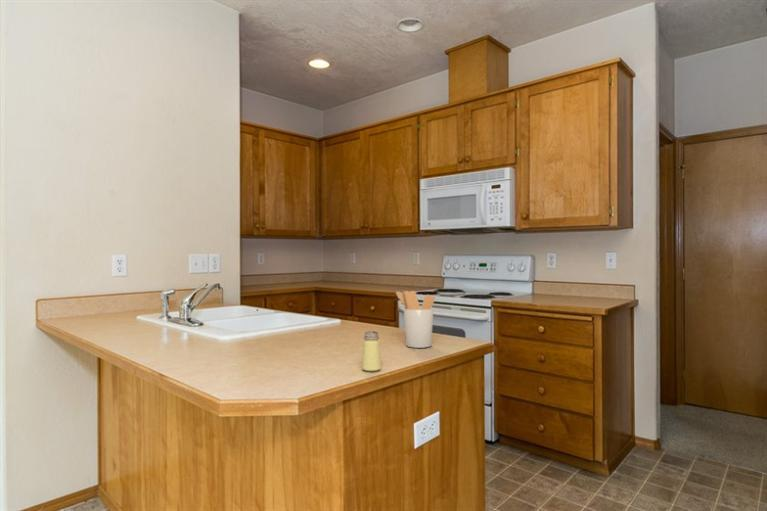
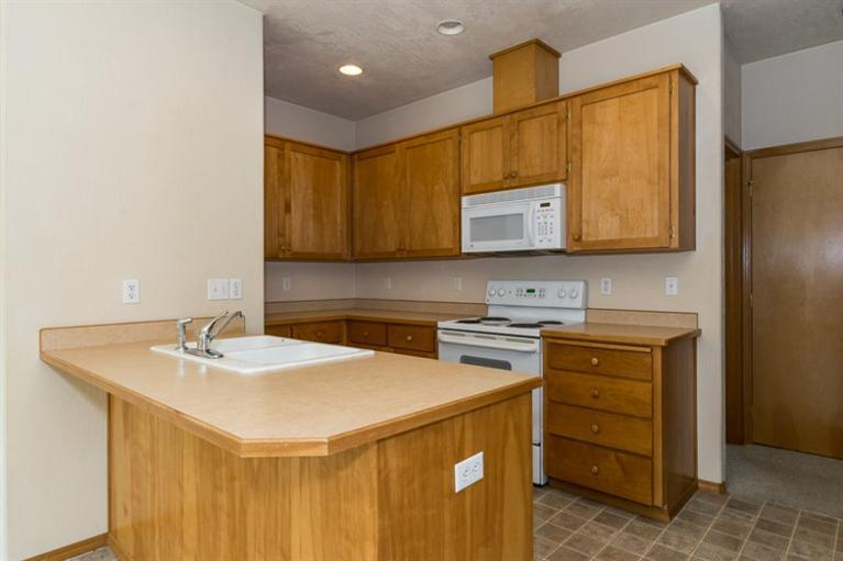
- saltshaker [361,330,382,372]
- utensil holder [395,290,436,349]
